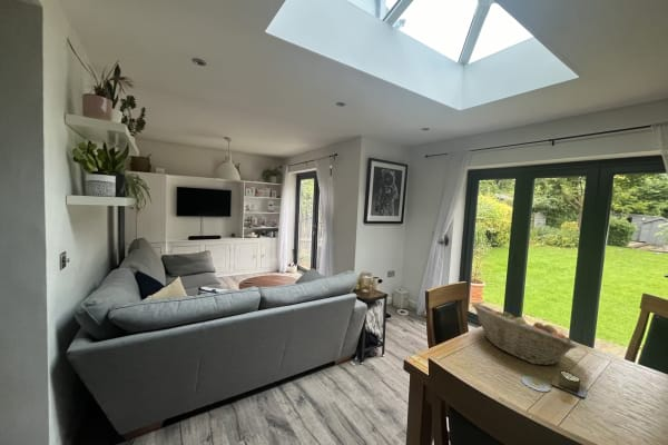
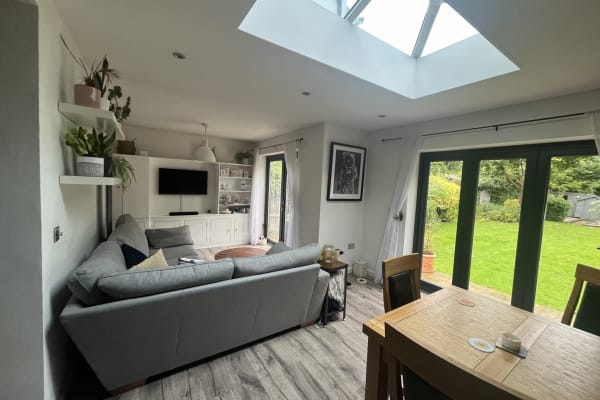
- fruit basket [471,301,579,366]
